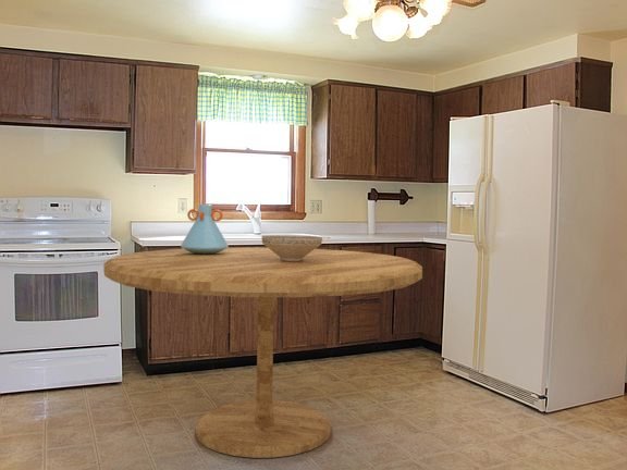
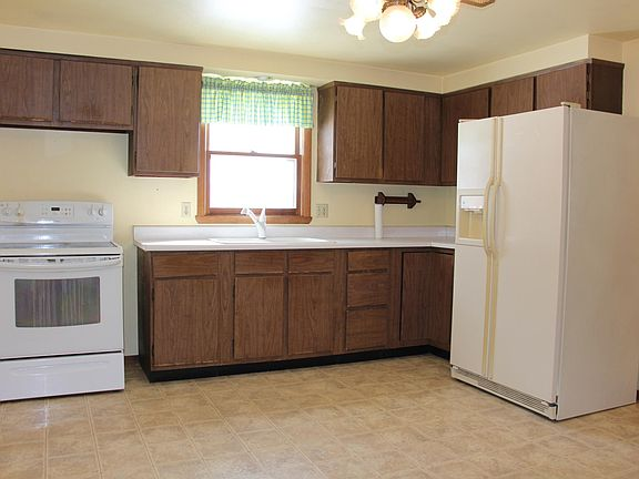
- dining table [102,246,423,459]
- vase [180,203,230,255]
- decorative bowl [261,234,323,261]
